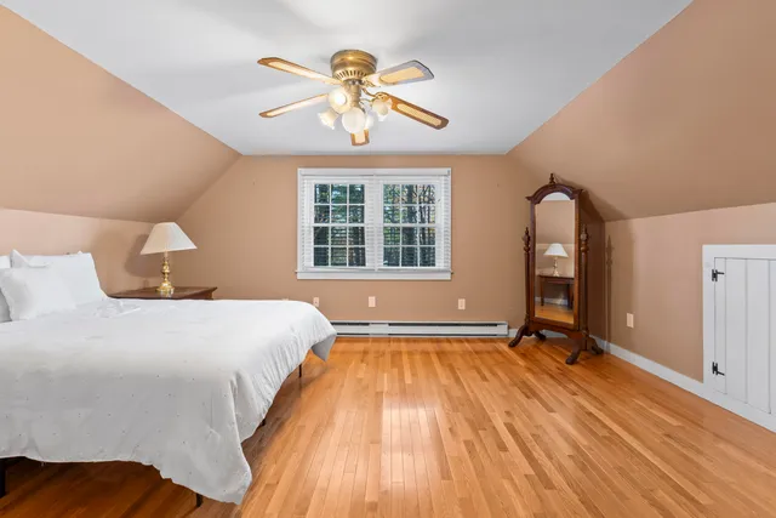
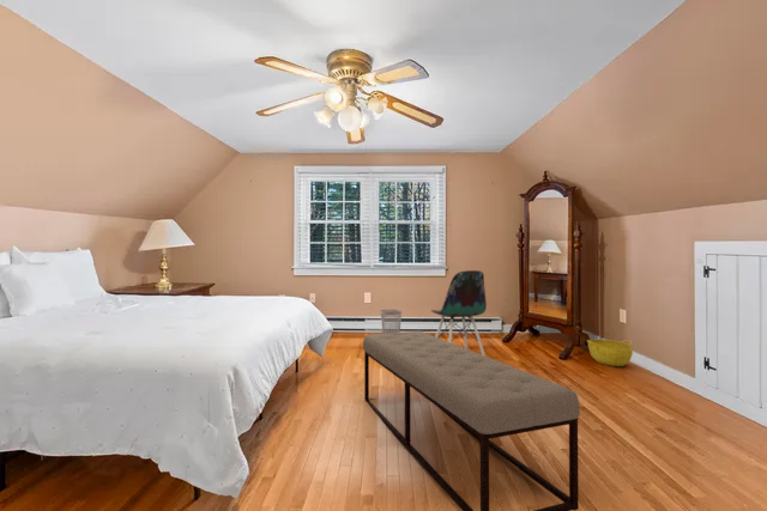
+ chair [430,269,488,357]
+ wastebasket [380,309,403,334]
+ bench [362,330,581,511]
+ basket [586,339,634,367]
